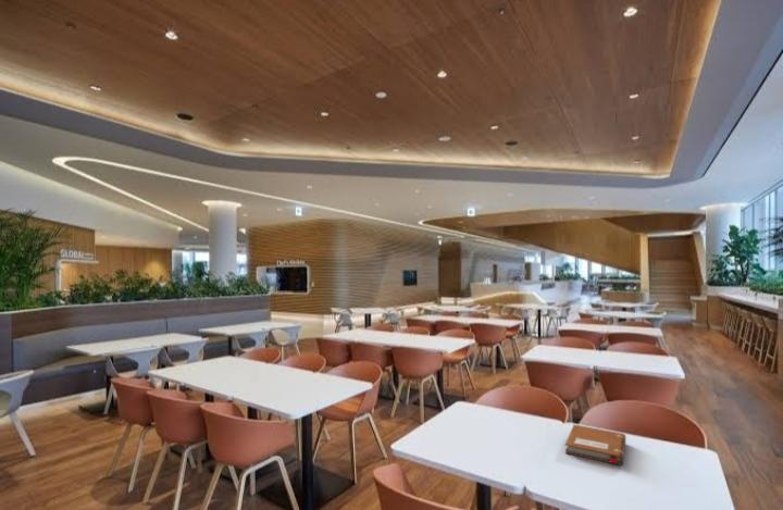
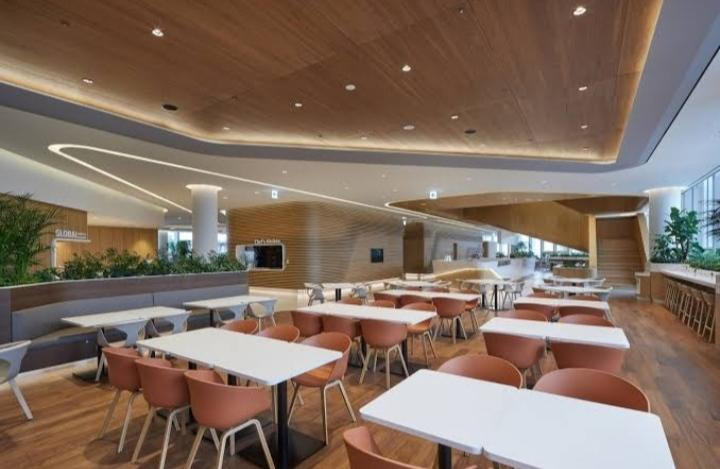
- notebook [564,423,627,465]
